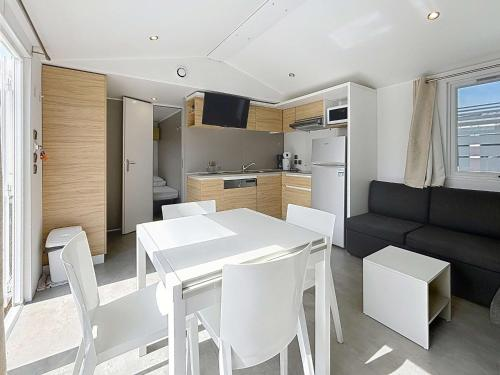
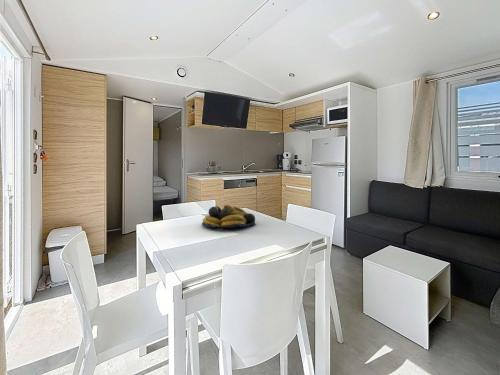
+ fruit bowl [201,204,257,229]
